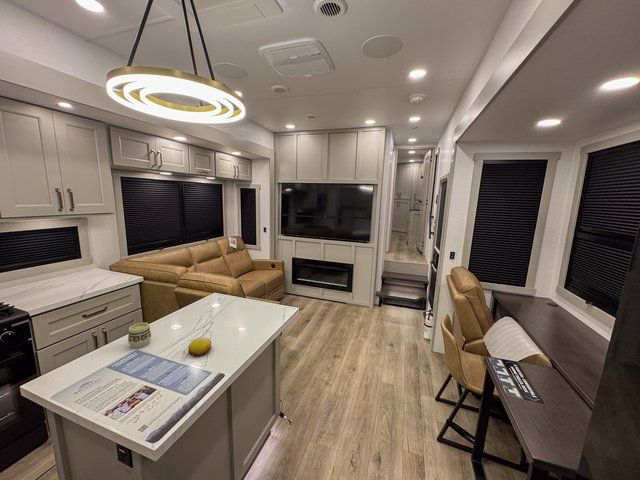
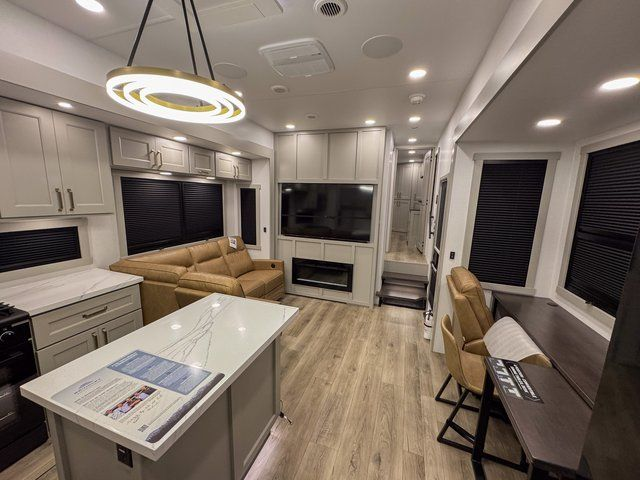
- fruit [187,336,212,357]
- cup [127,322,152,349]
